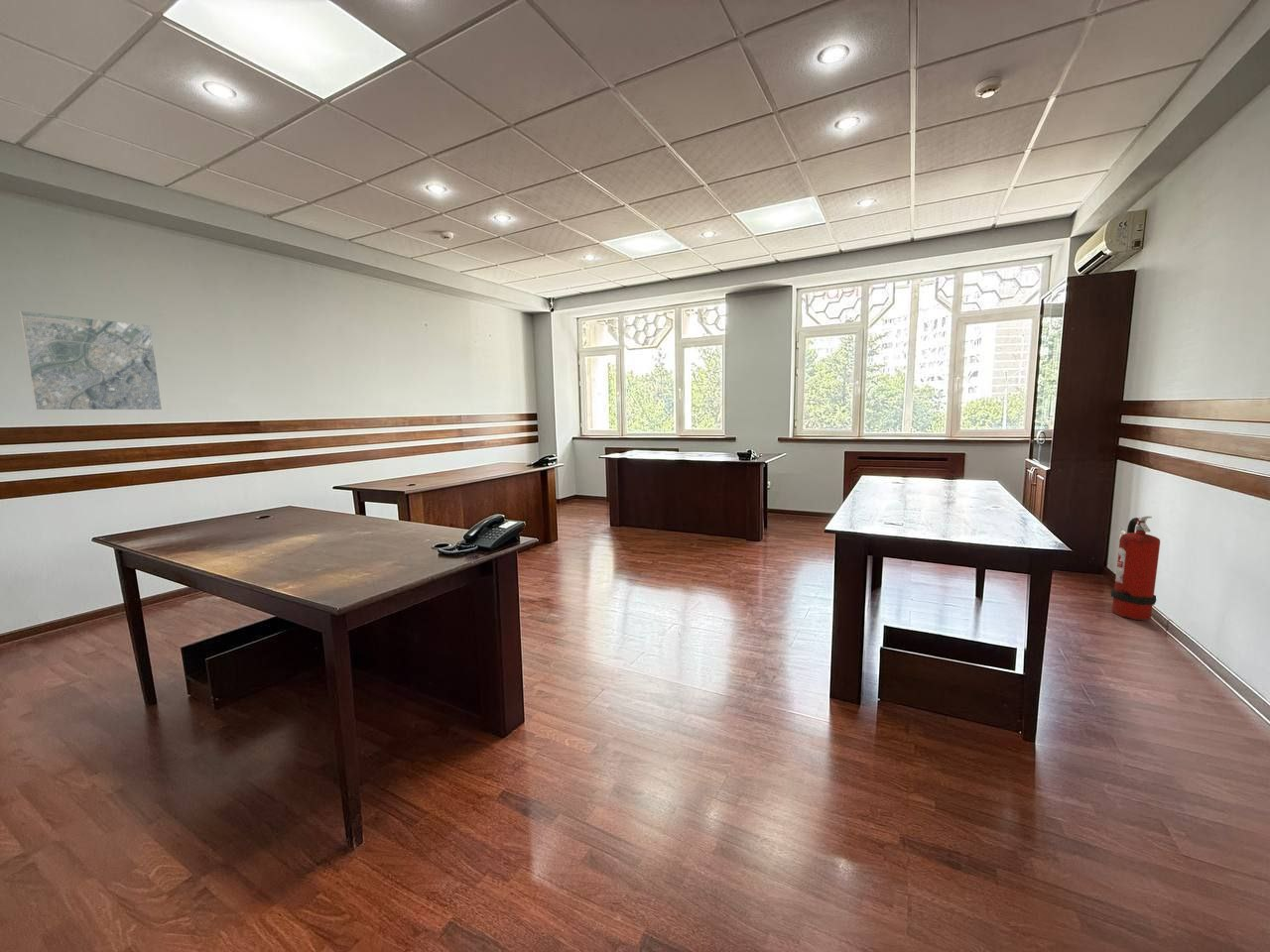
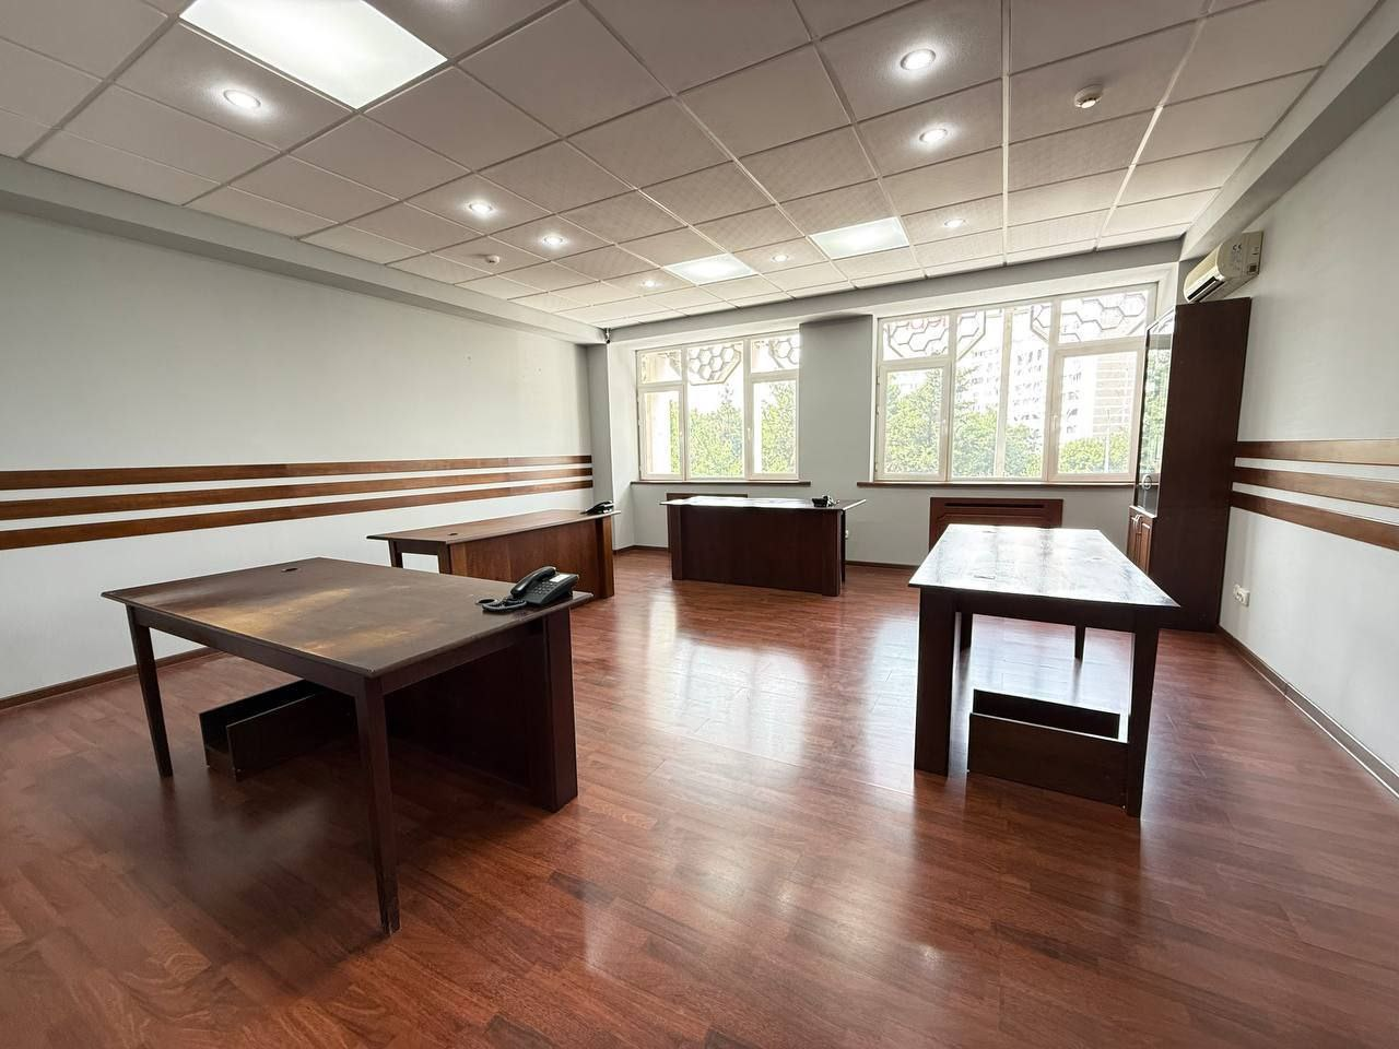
- map [19,310,163,411]
- fire extinguisher [1110,516,1161,621]
